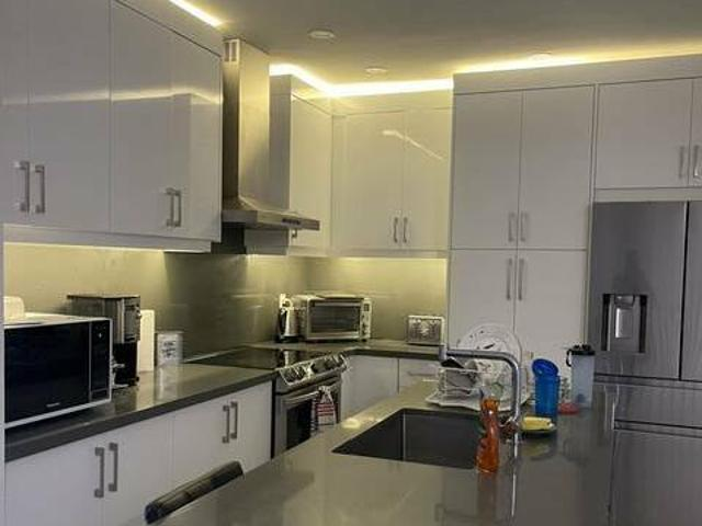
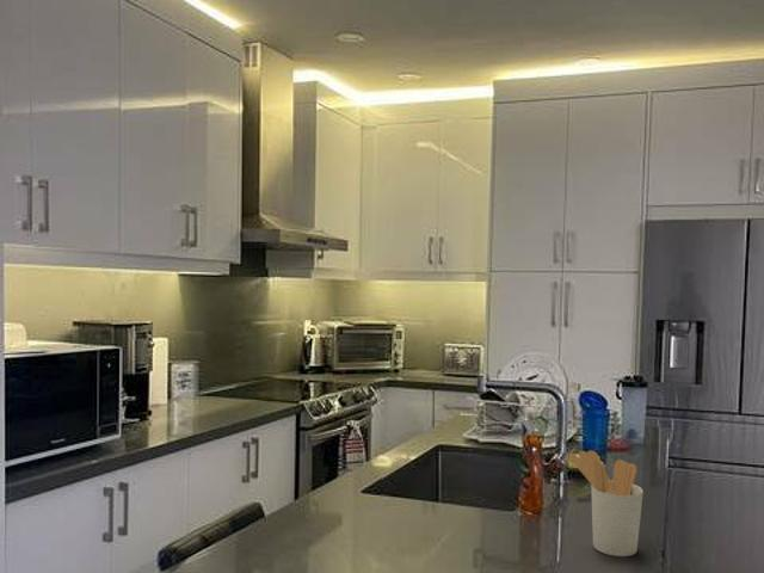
+ utensil holder [568,449,645,557]
